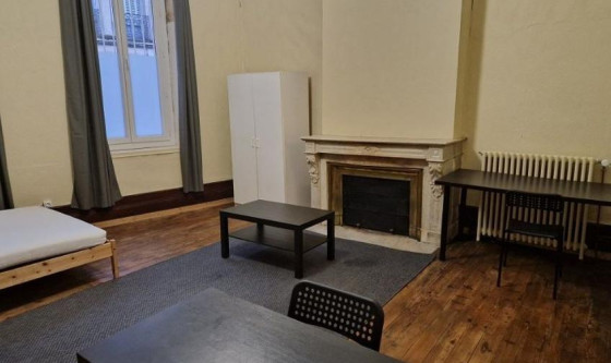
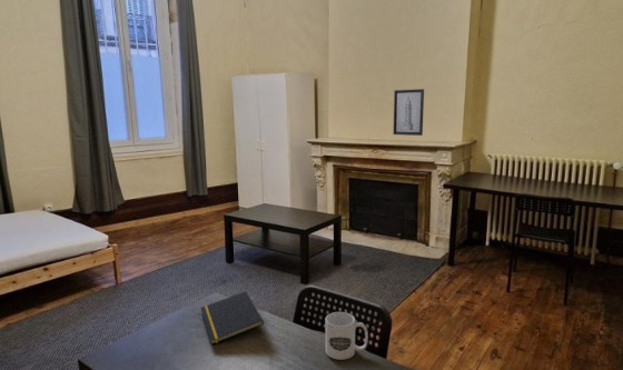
+ mug [325,311,369,361]
+ notepad [199,290,265,346]
+ wall art [392,88,425,137]
